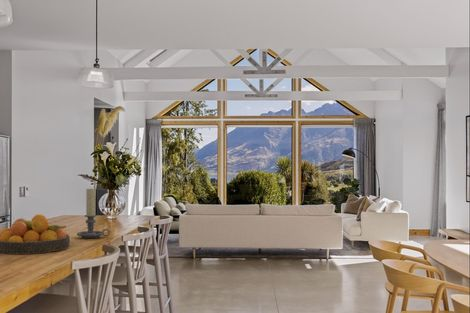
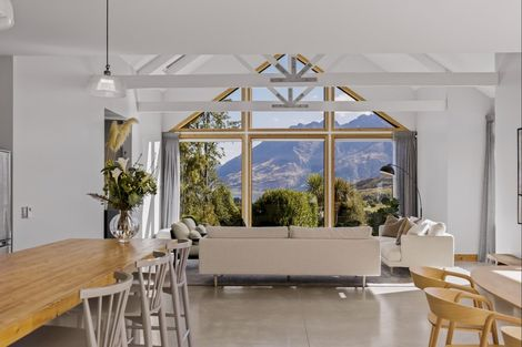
- fruit bowl [0,213,71,255]
- candle holder [76,188,111,239]
